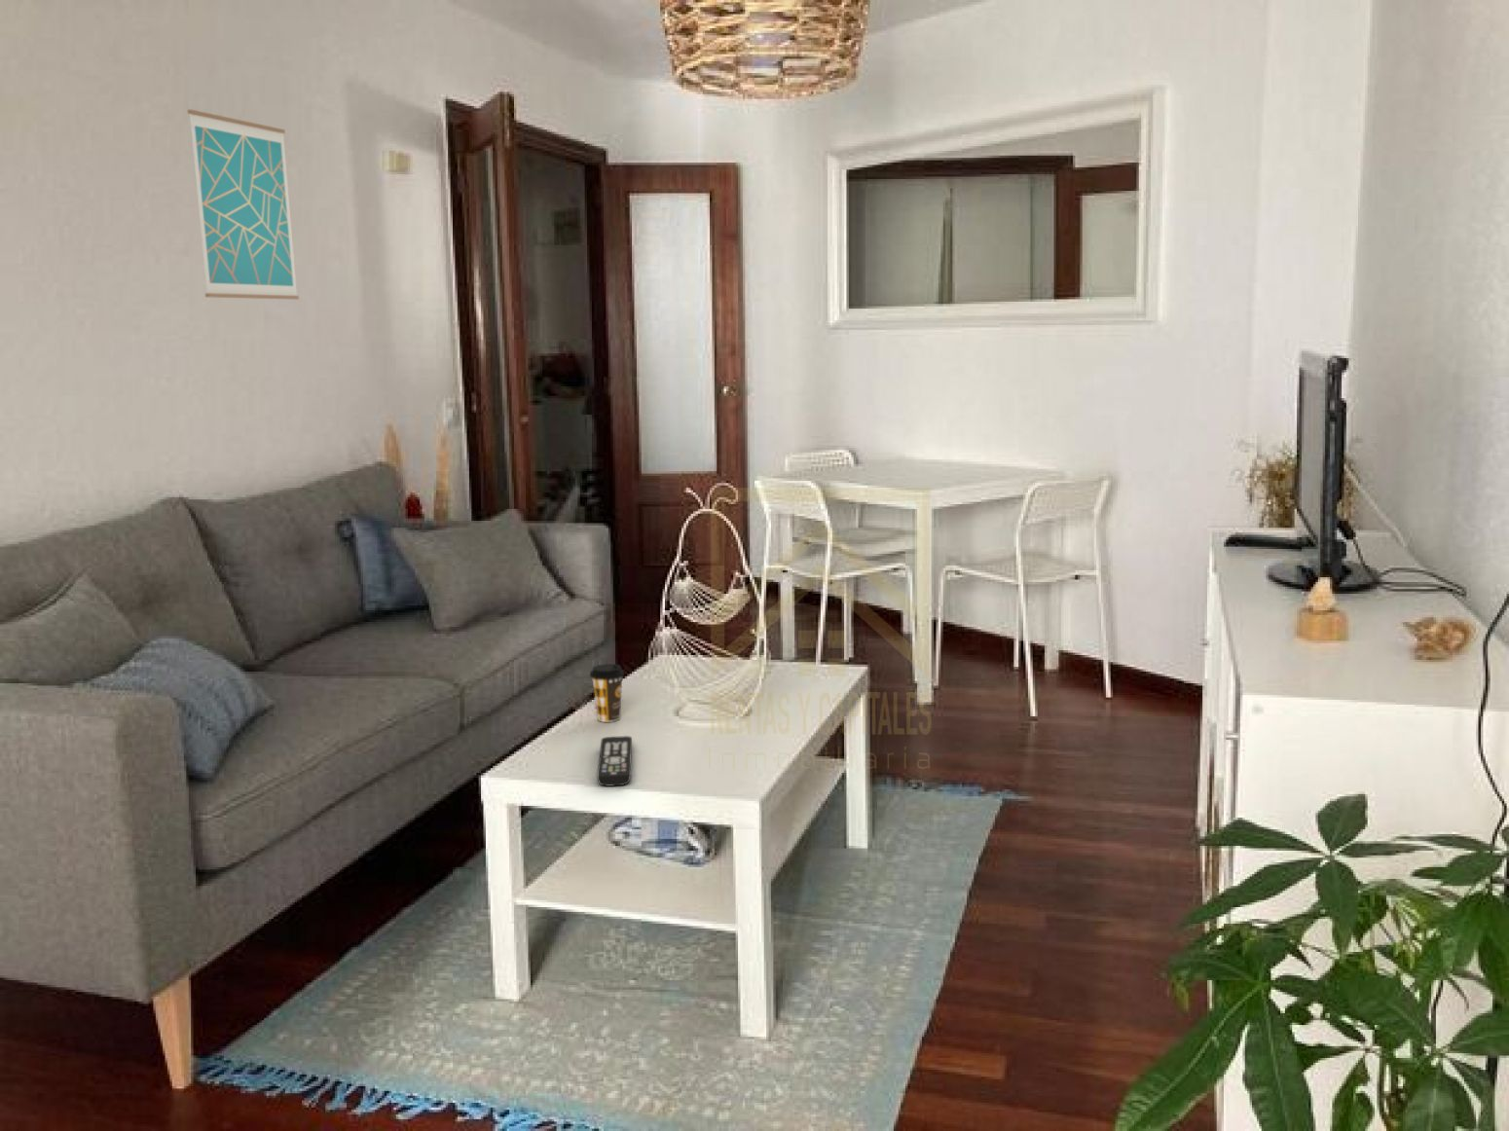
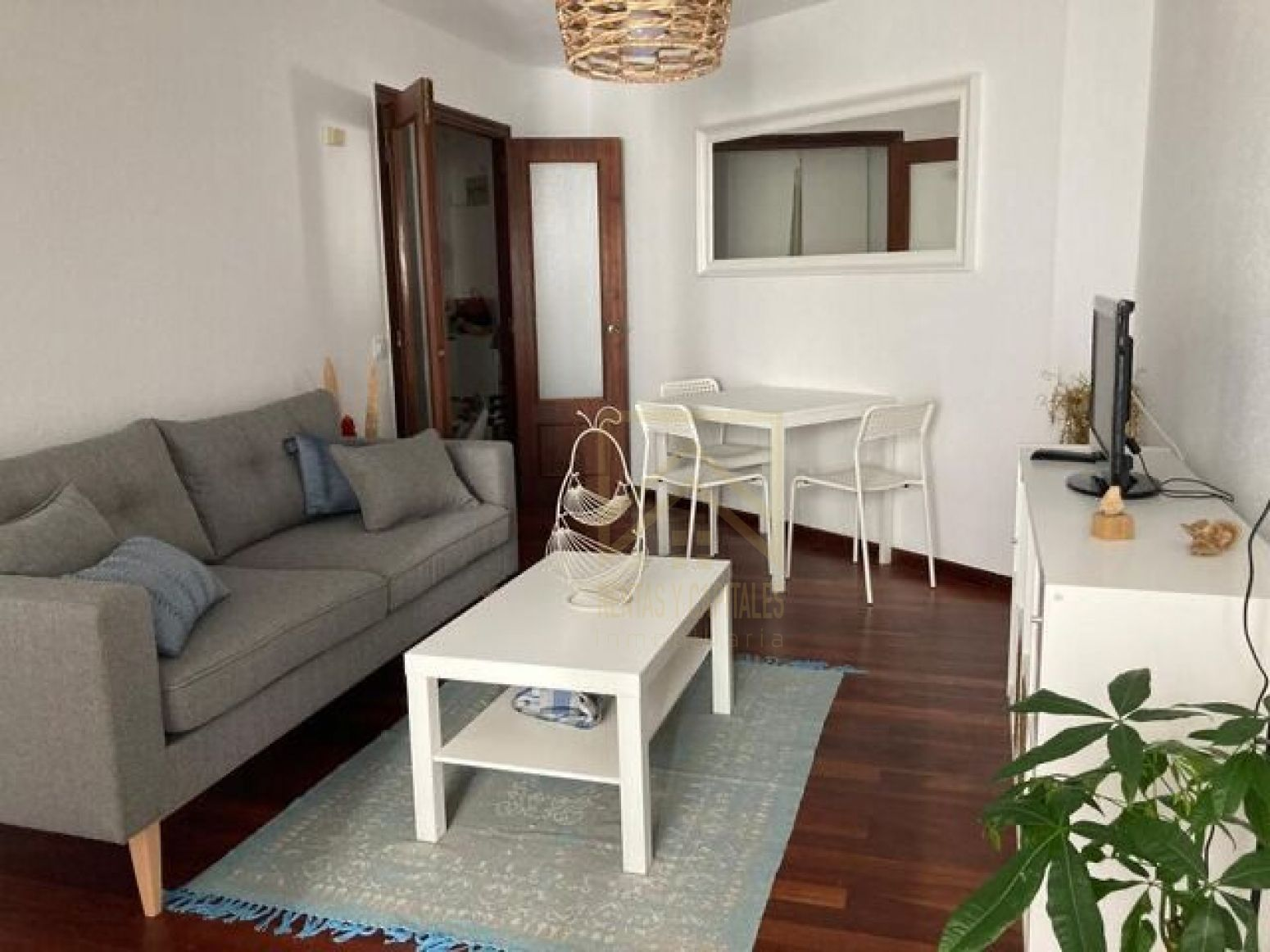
- coffee cup [589,663,625,724]
- wall art [187,109,299,299]
- remote control [596,735,633,786]
